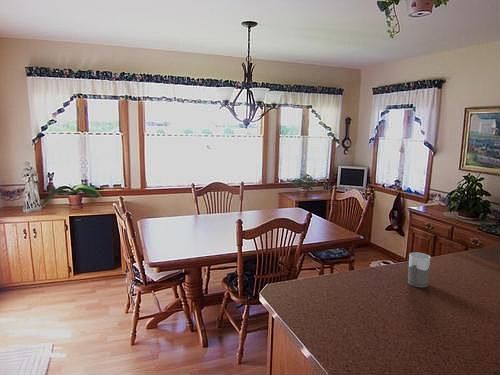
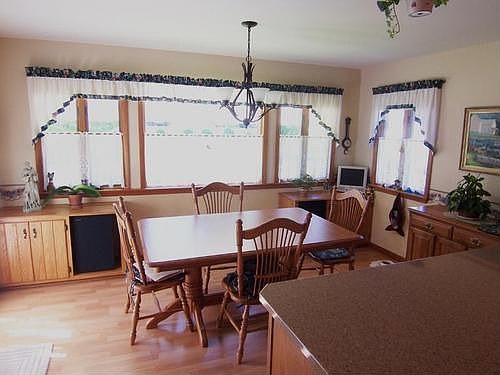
- mug [407,252,431,288]
